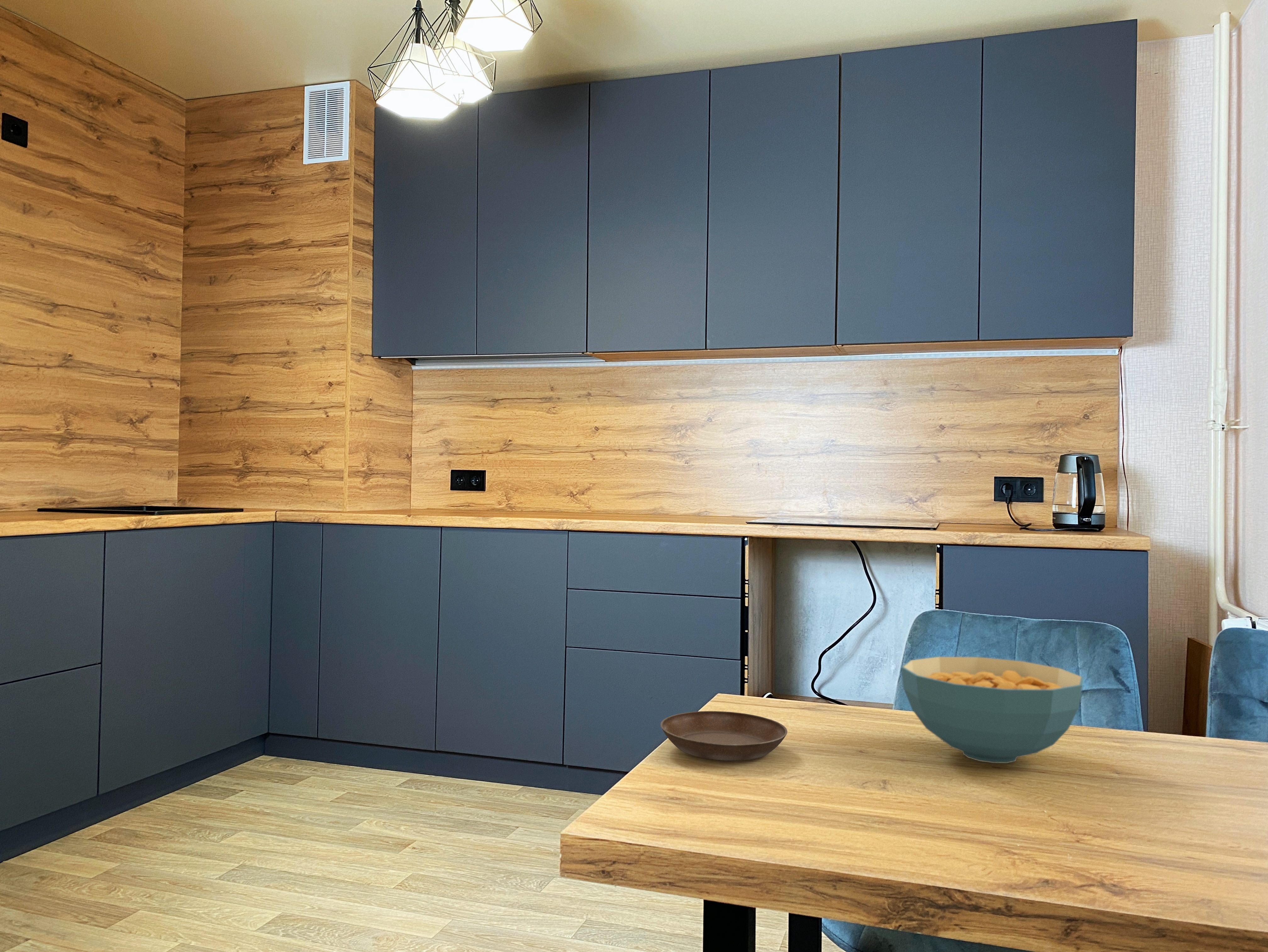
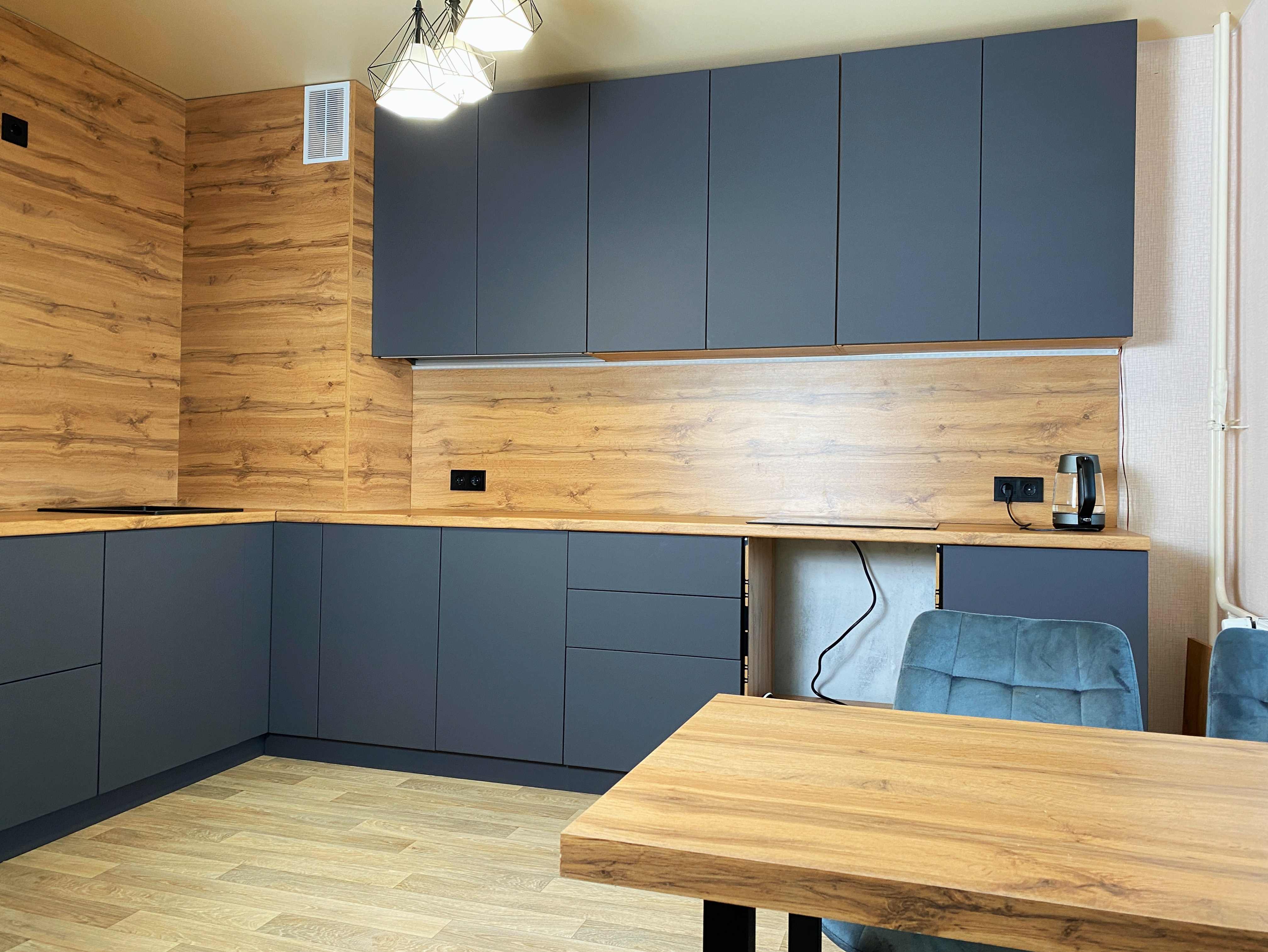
- cereal bowl [901,656,1084,764]
- saucer [660,711,788,761]
